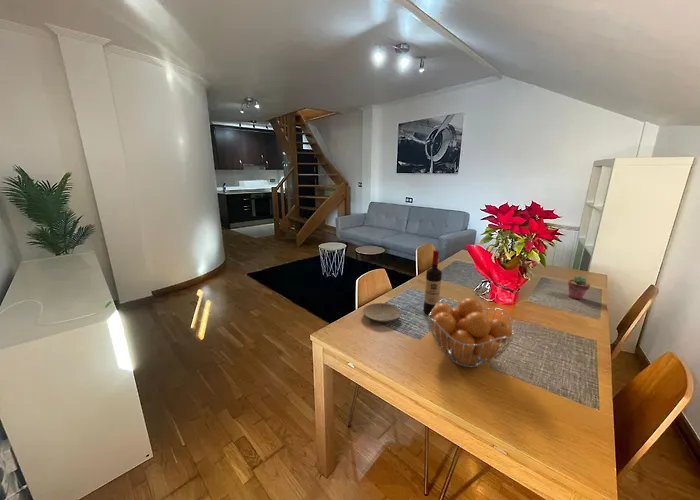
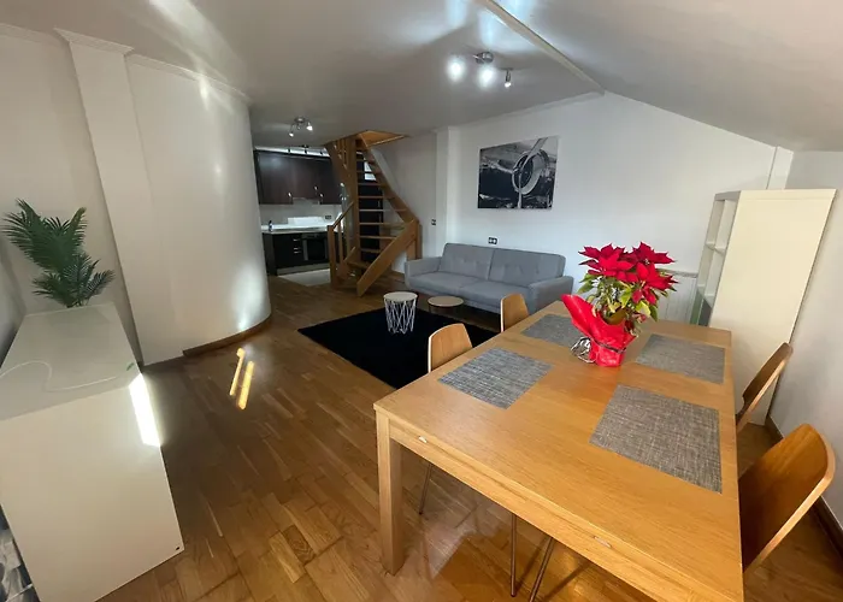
- plate [362,302,402,323]
- wine bottle [423,249,443,316]
- potted succulent [567,275,591,301]
- fruit basket [427,297,515,369]
